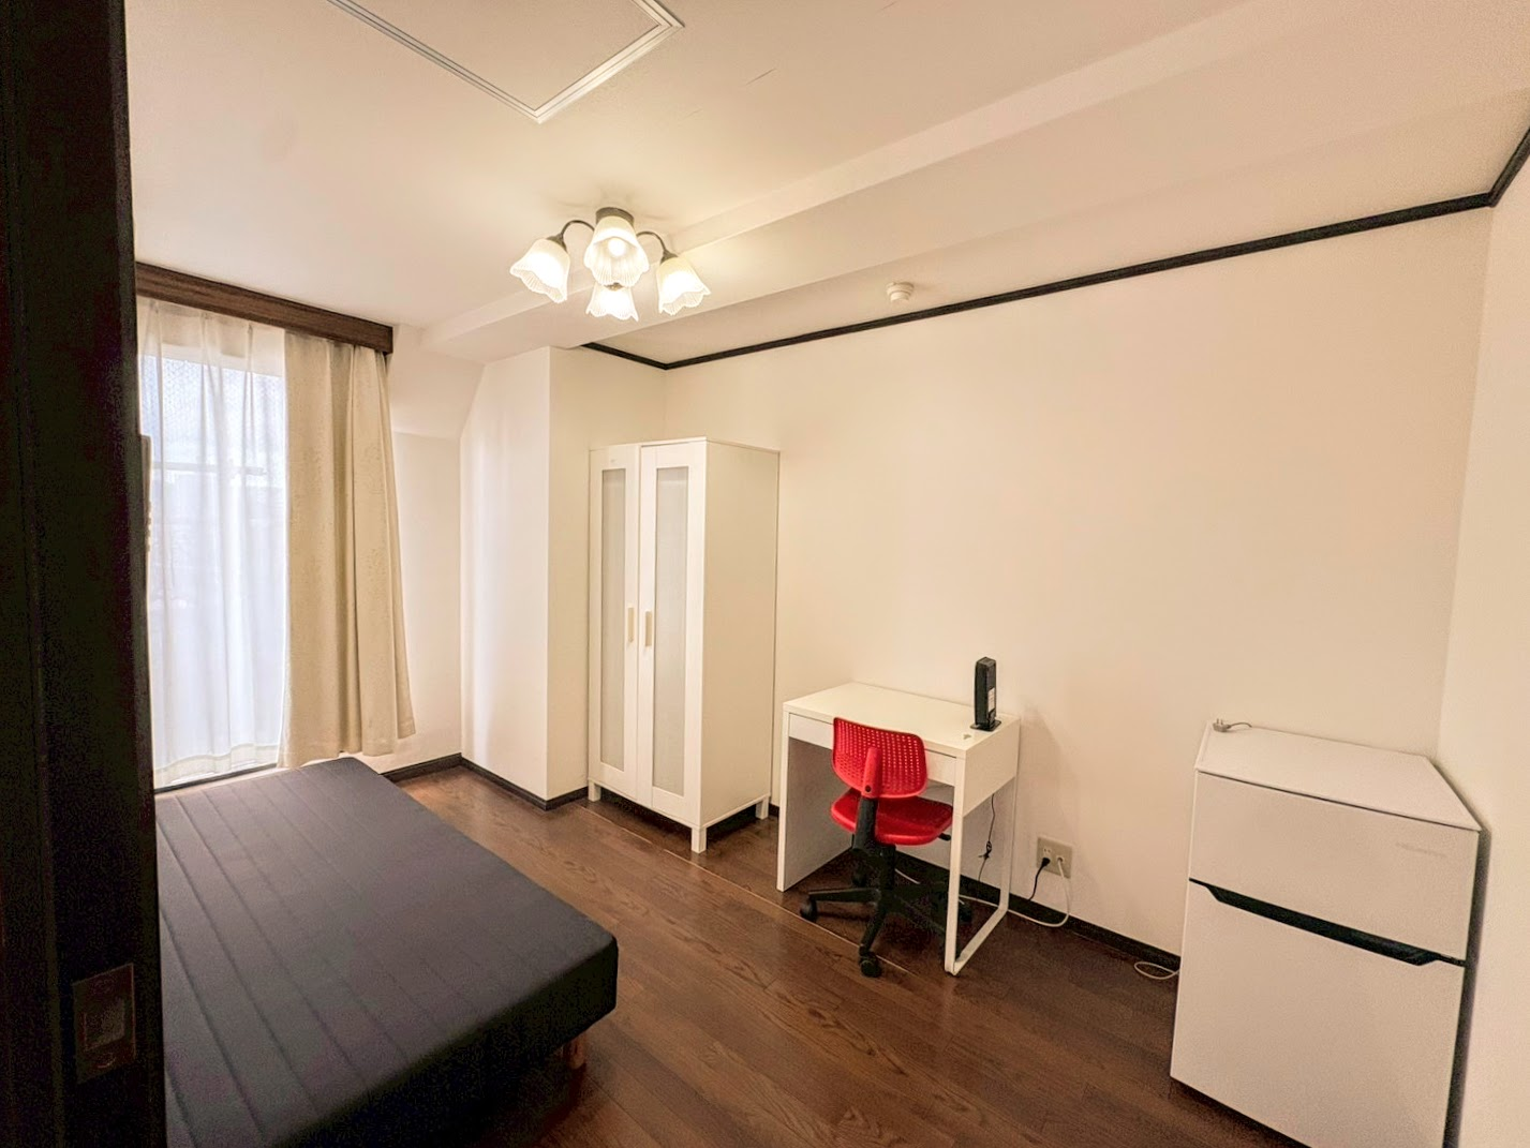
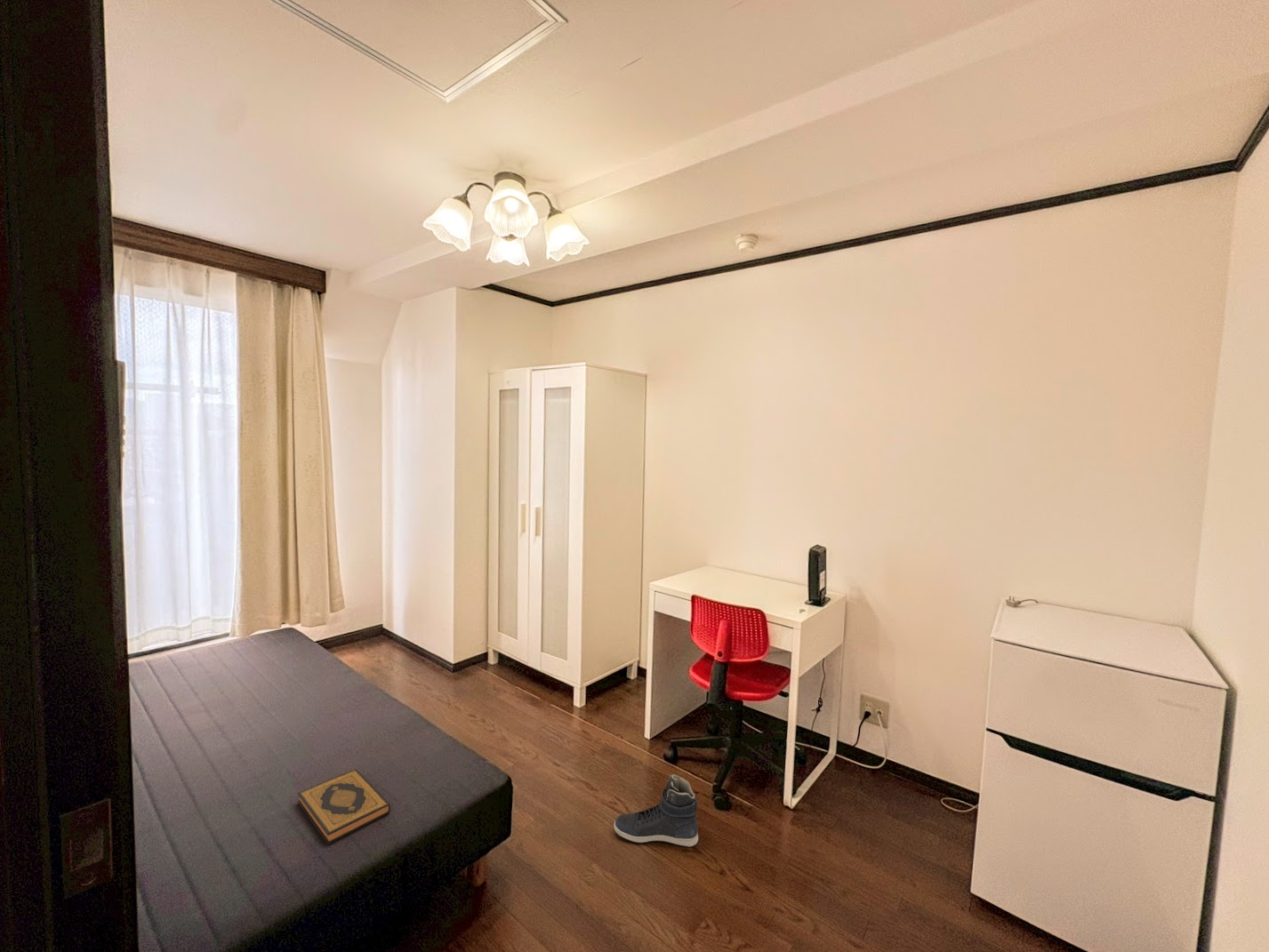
+ sneaker [614,773,699,848]
+ hardback book [297,768,391,845]
